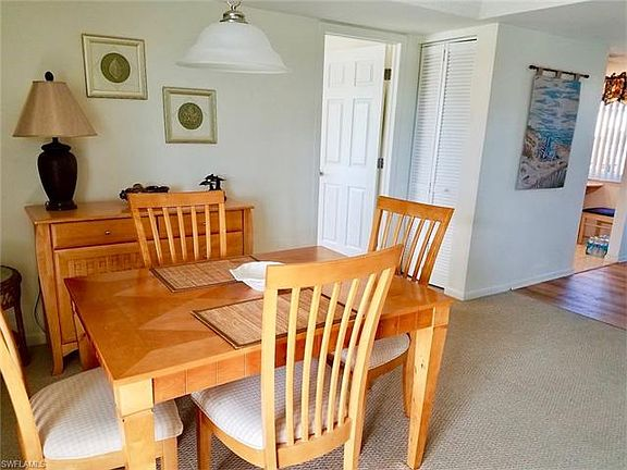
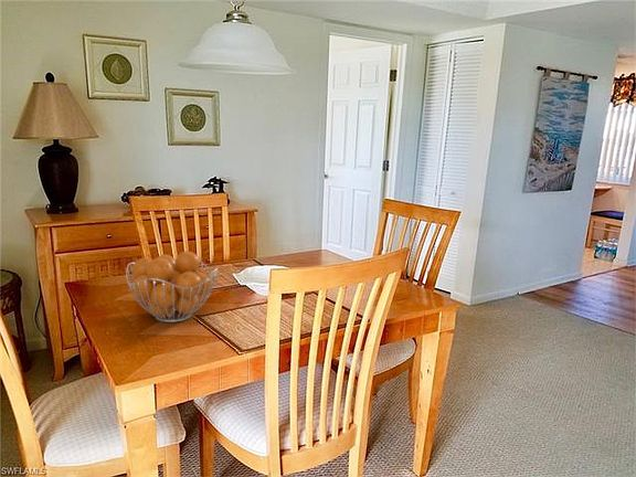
+ fruit basket [125,251,219,324]
